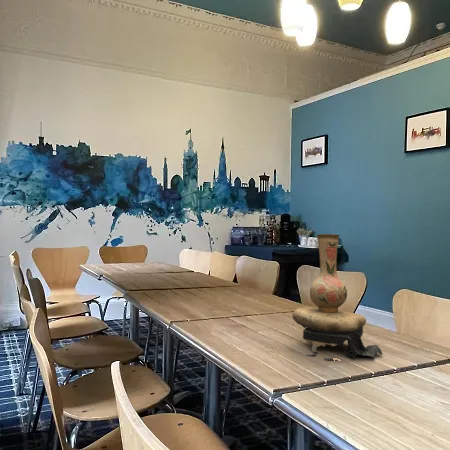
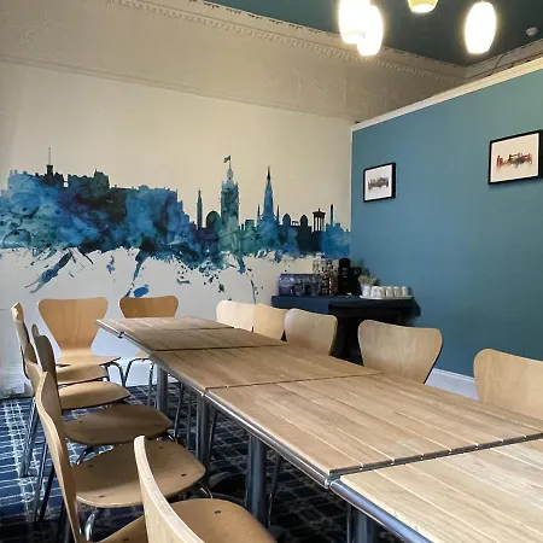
- vase [291,233,383,361]
